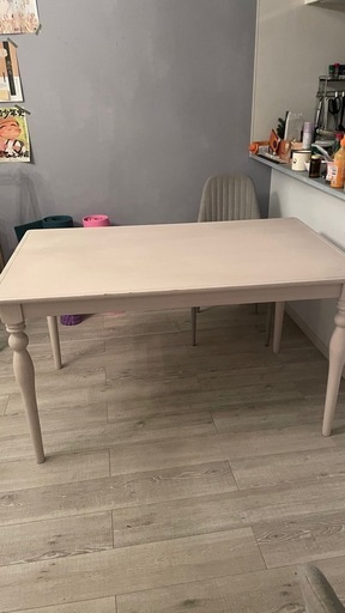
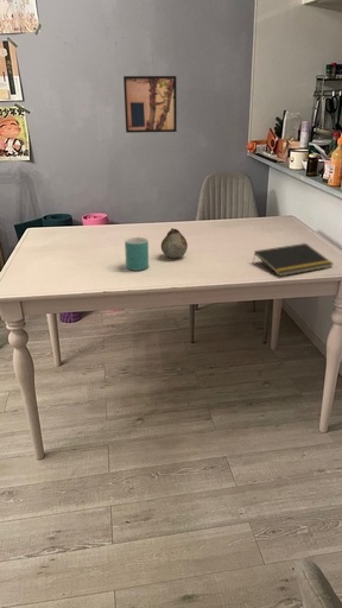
+ fruit [160,227,189,259]
+ mug [124,236,150,272]
+ notepad [252,242,334,278]
+ wall art [122,75,178,134]
